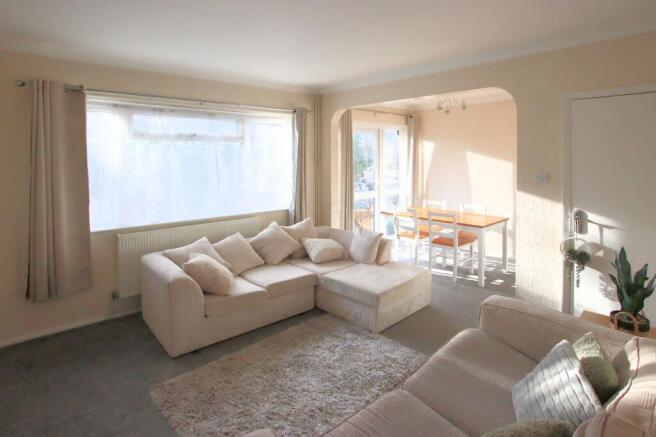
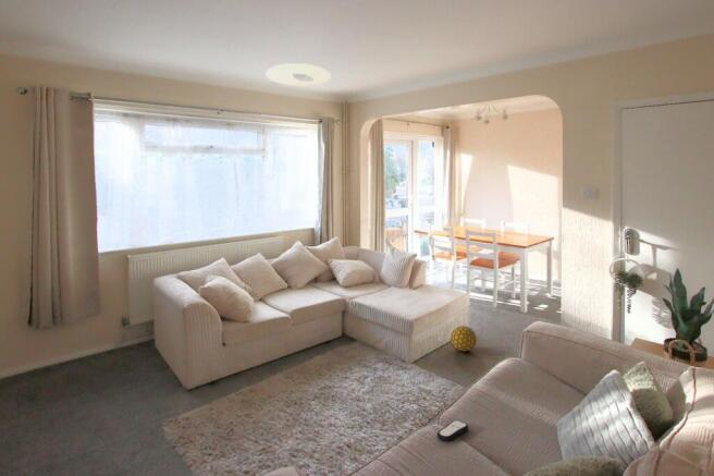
+ ceiling light [264,62,333,87]
+ decorative ball [450,325,478,353]
+ remote control [436,419,469,442]
